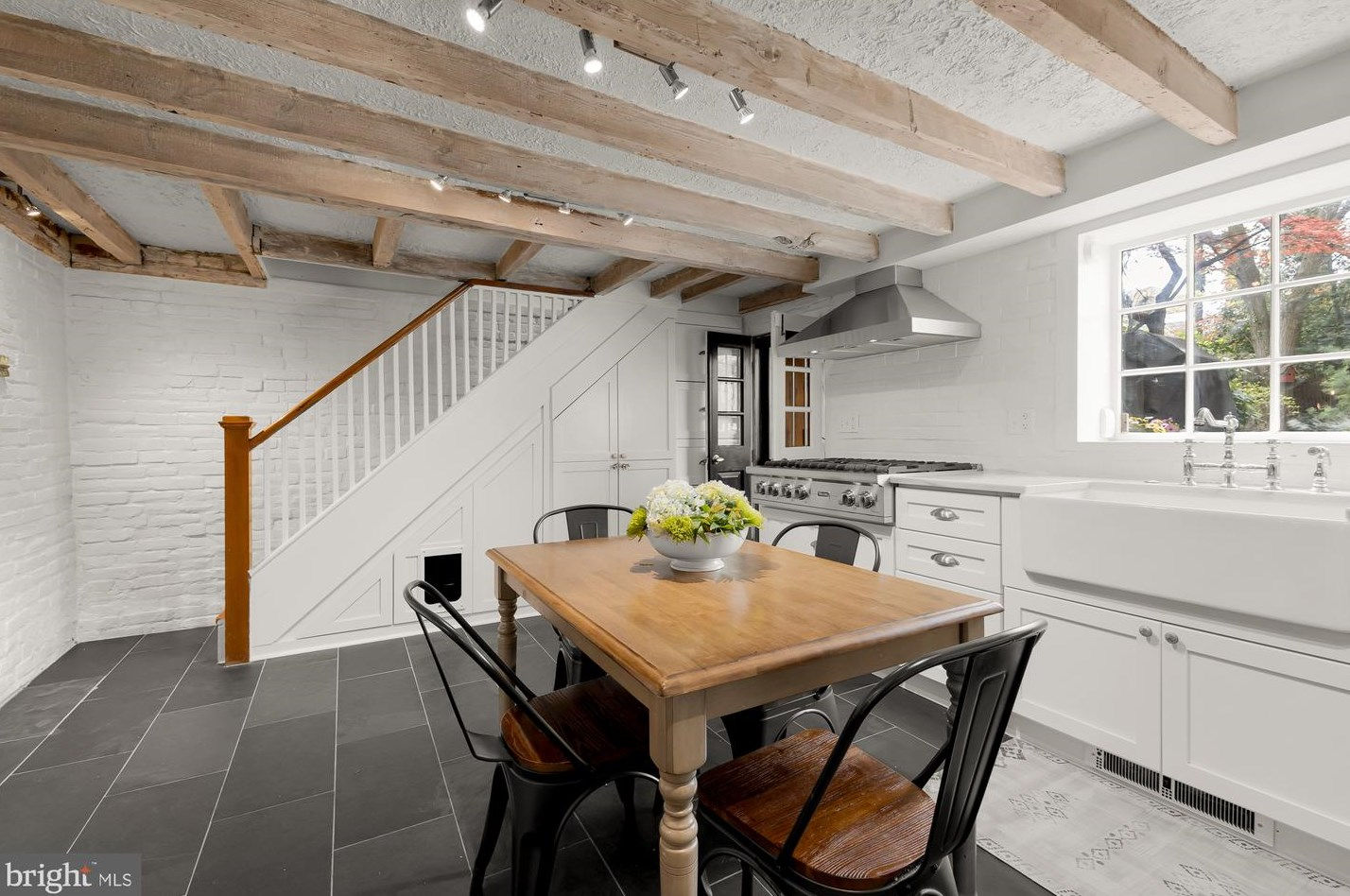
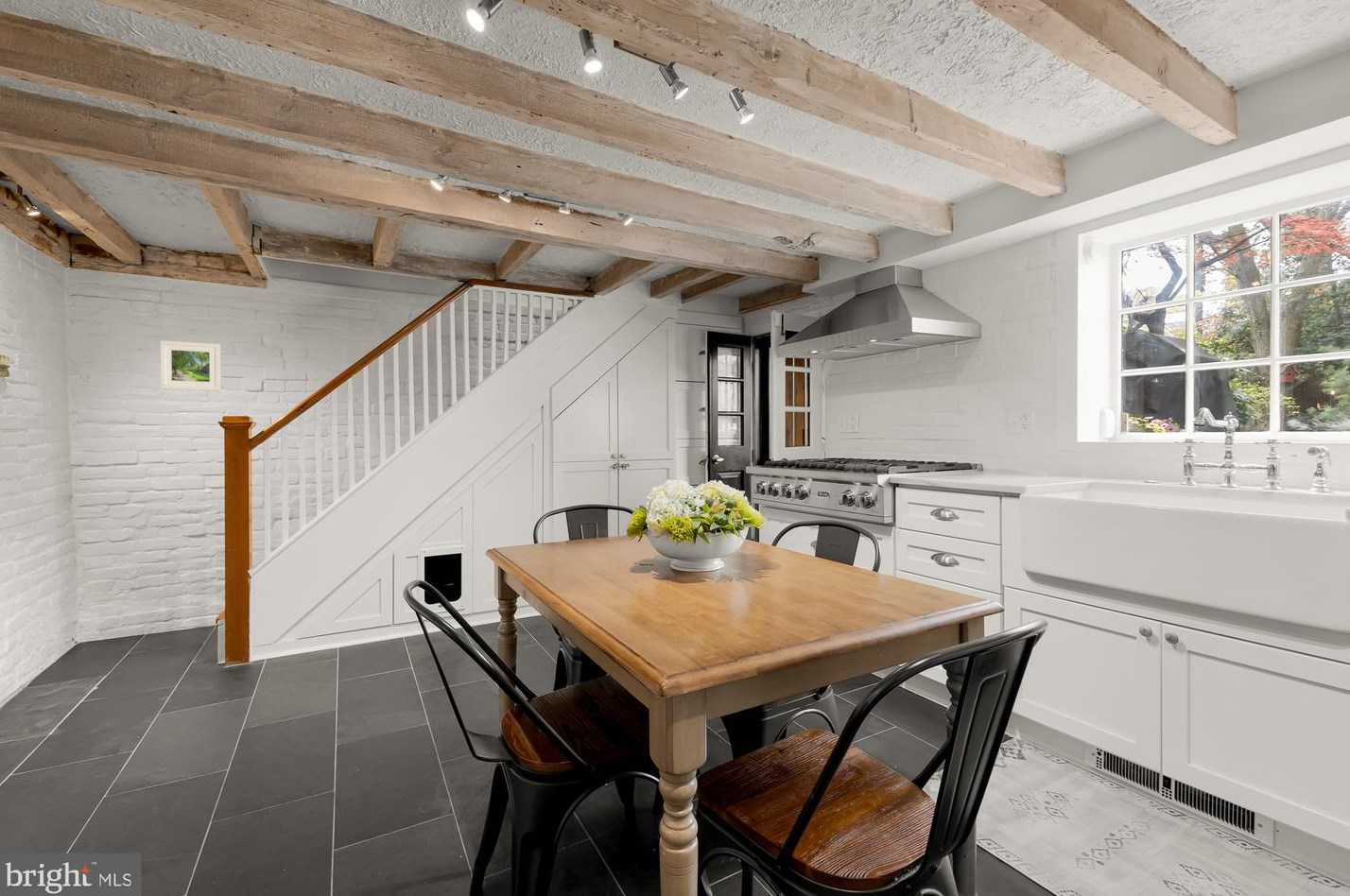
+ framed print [159,339,221,392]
